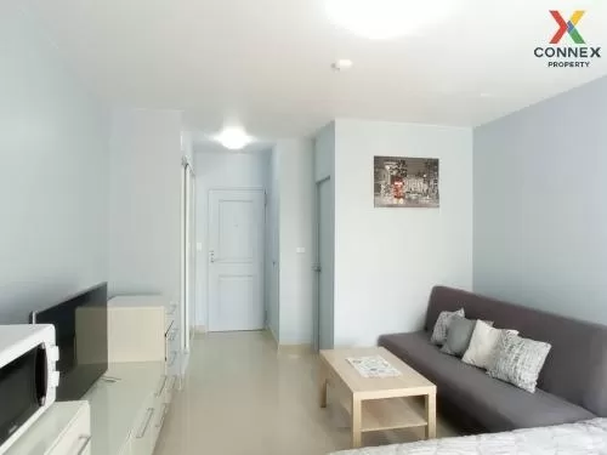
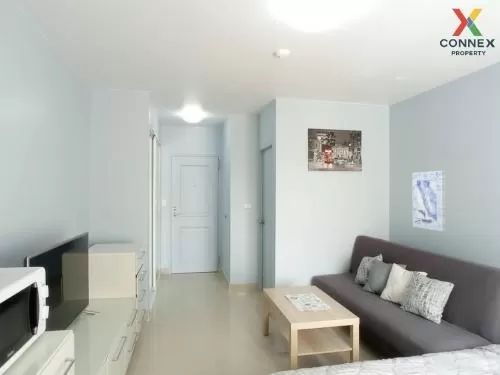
+ wall art [411,170,447,232]
